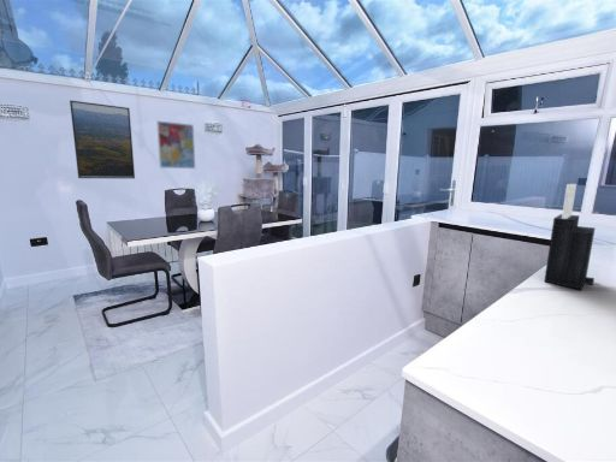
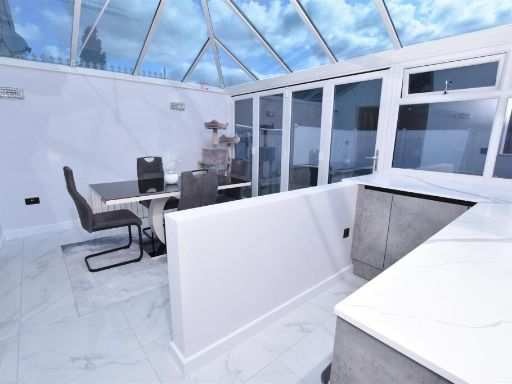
- wall art [155,119,196,170]
- knife block [543,183,597,291]
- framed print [69,99,136,179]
